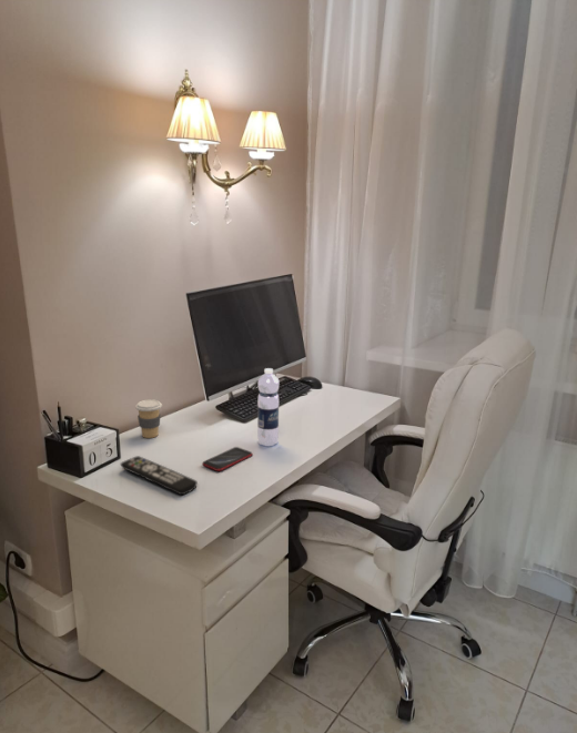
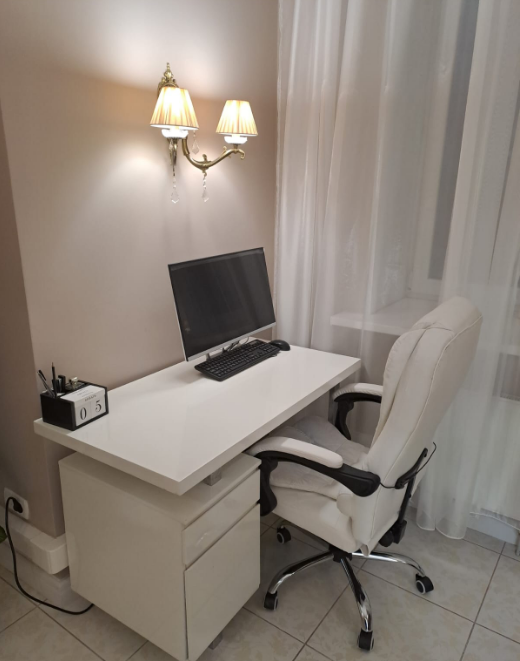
- remote control [120,455,199,496]
- smartphone [201,446,254,472]
- coffee cup [134,398,163,439]
- water bottle [256,367,281,447]
